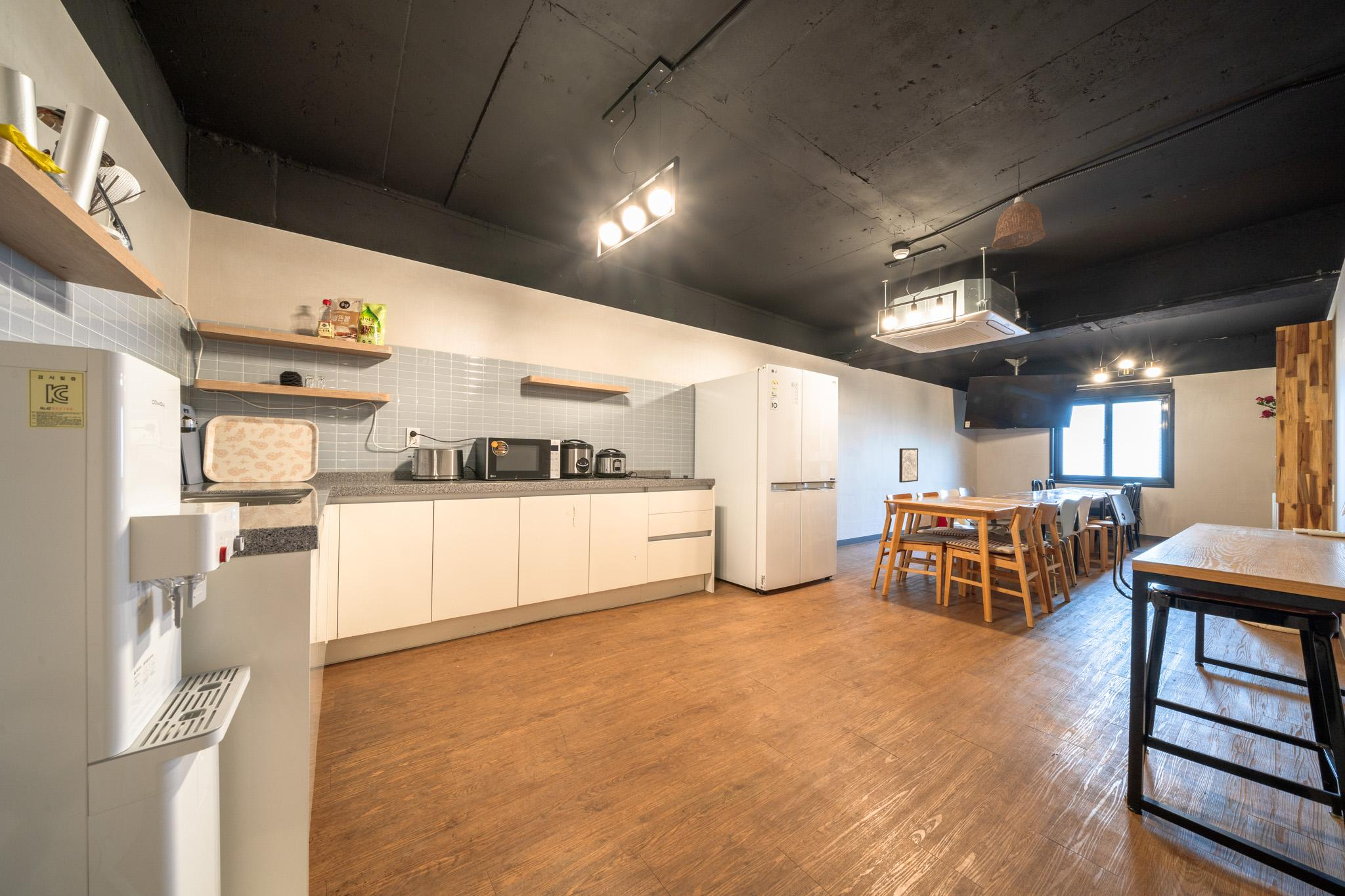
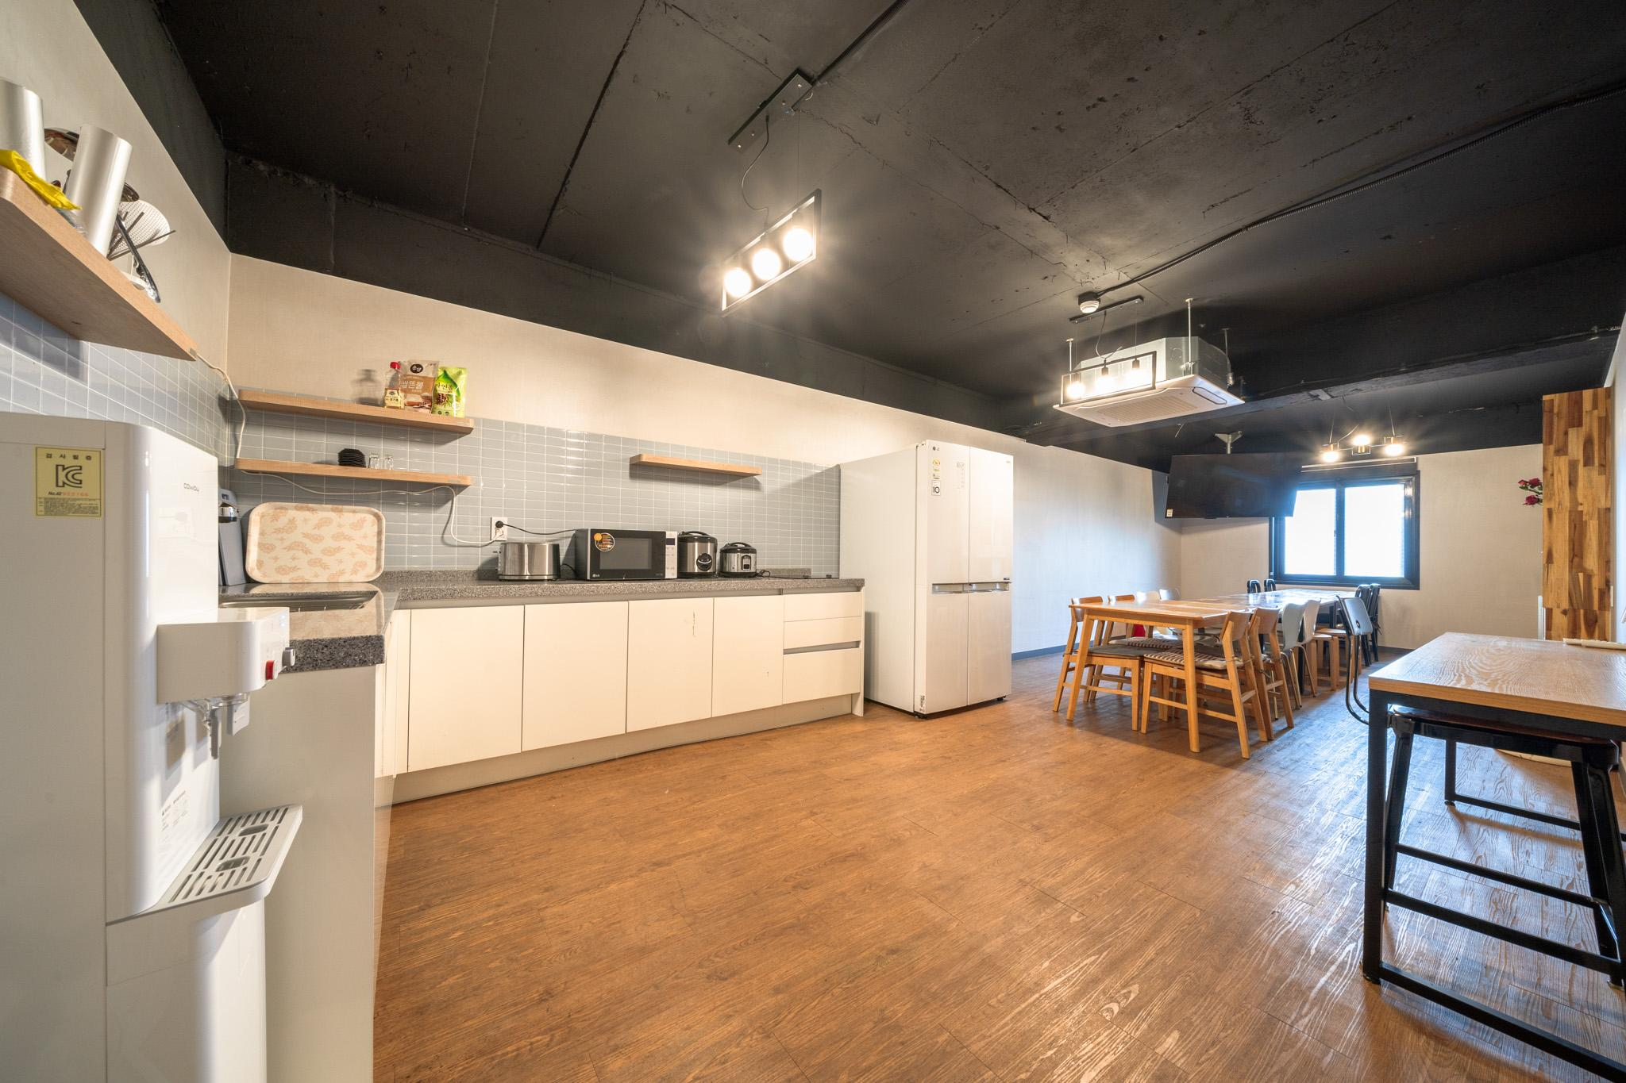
- pendant lamp [992,158,1047,250]
- wall art [898,448,919,483]
